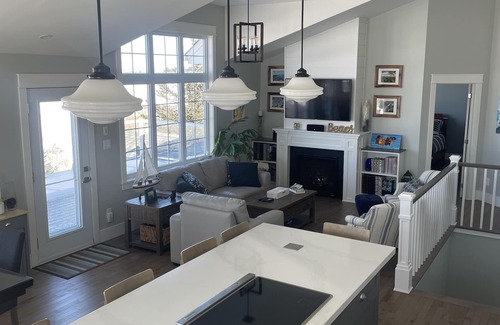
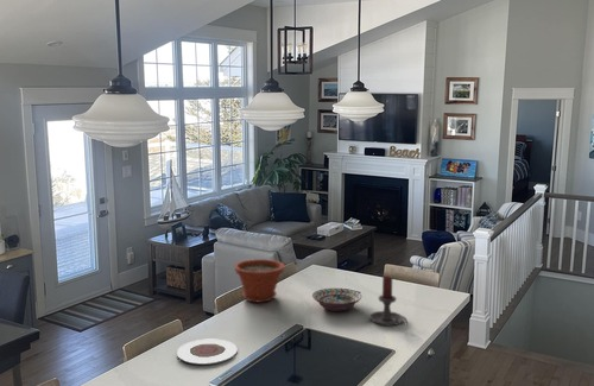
+ candle holder [368,274,409,327]
+ plant pot [233,258,286,304]
+ plate [176,338,238,366]
+ decorative bowl [311,287,362,312]
